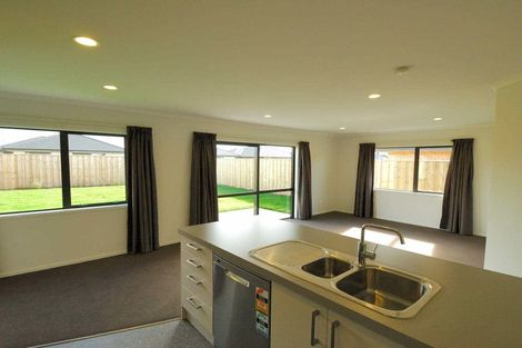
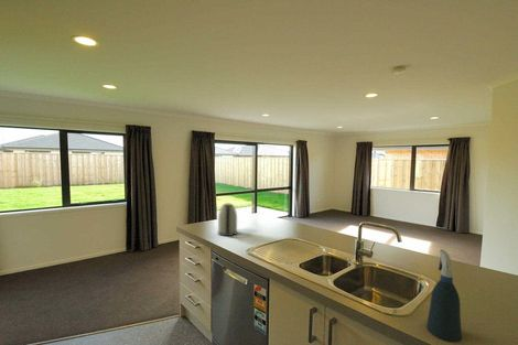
+ kettle [217,203,238,237]
+ spray bottle [425,249,463,343]
